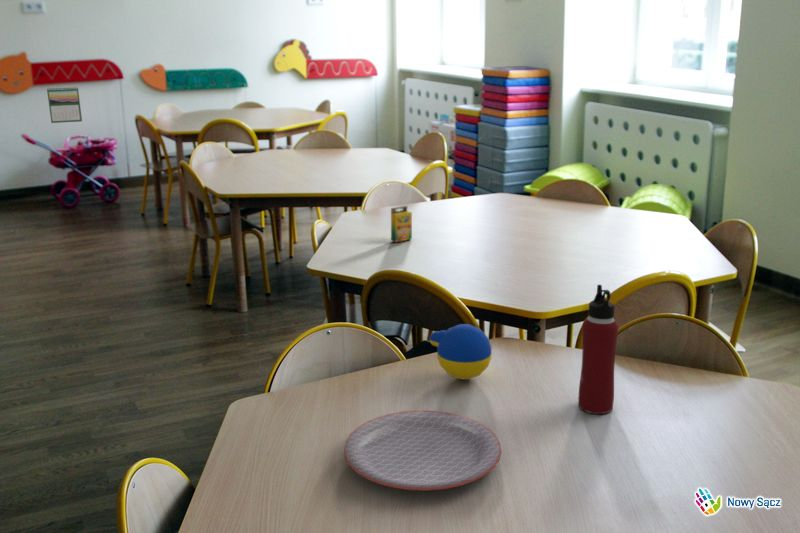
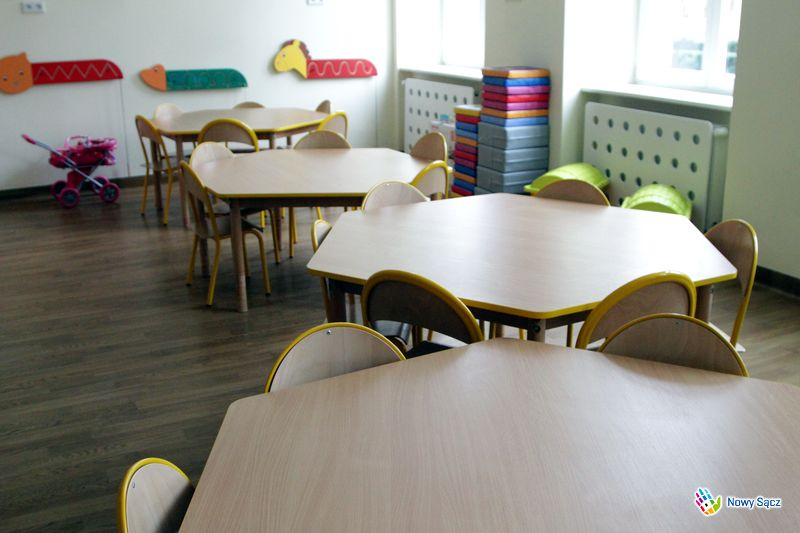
- water bottle [577,284,619,415]
- plate [343,409,502,492]
- toy ball [429,323,492,381]
- calendar [46,86,83,124]
- crayon box [390,205,413,243]
